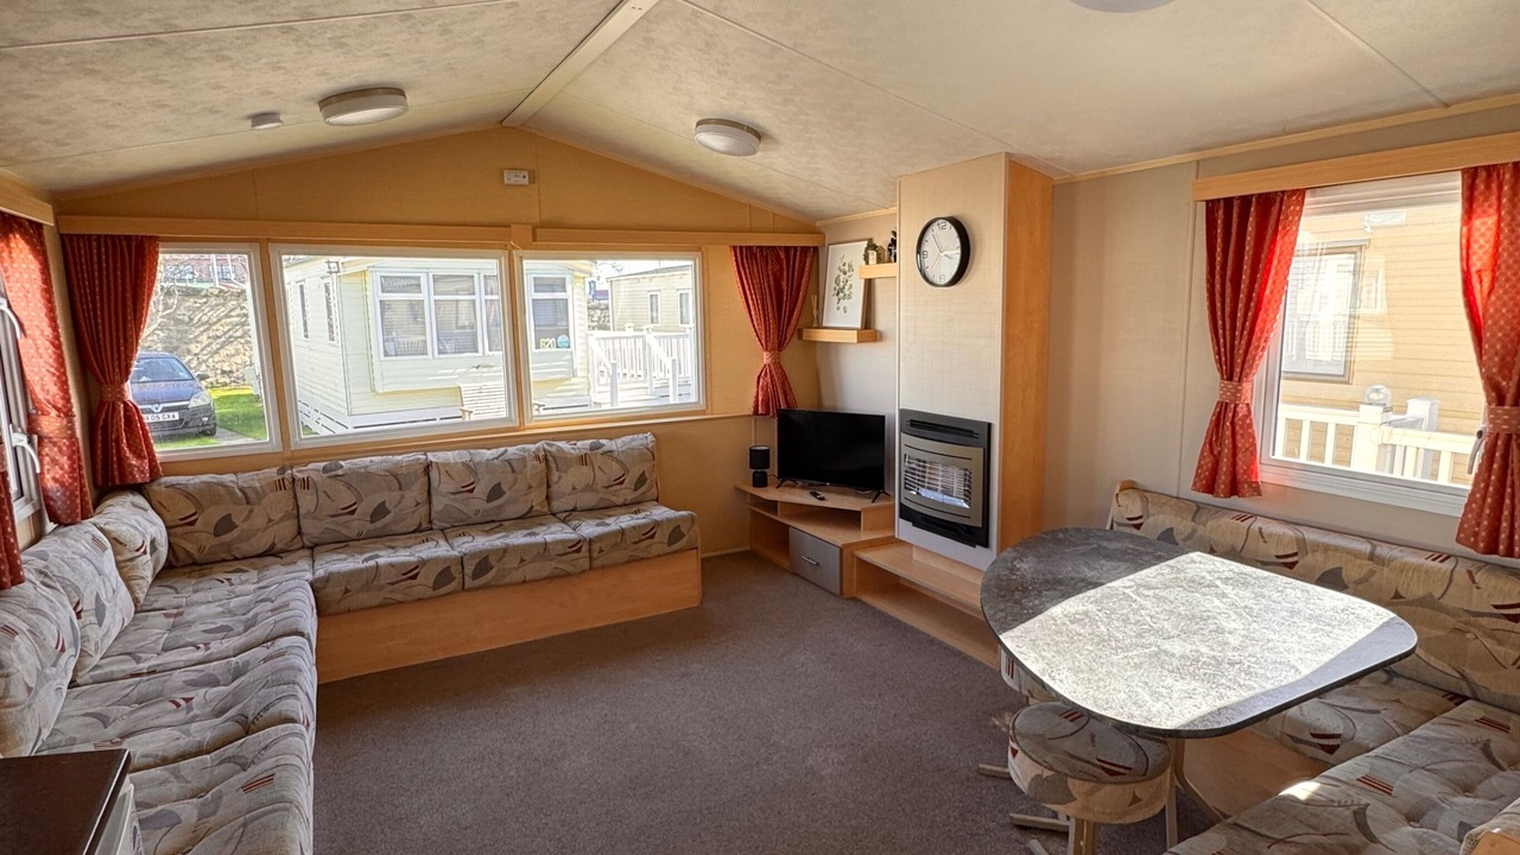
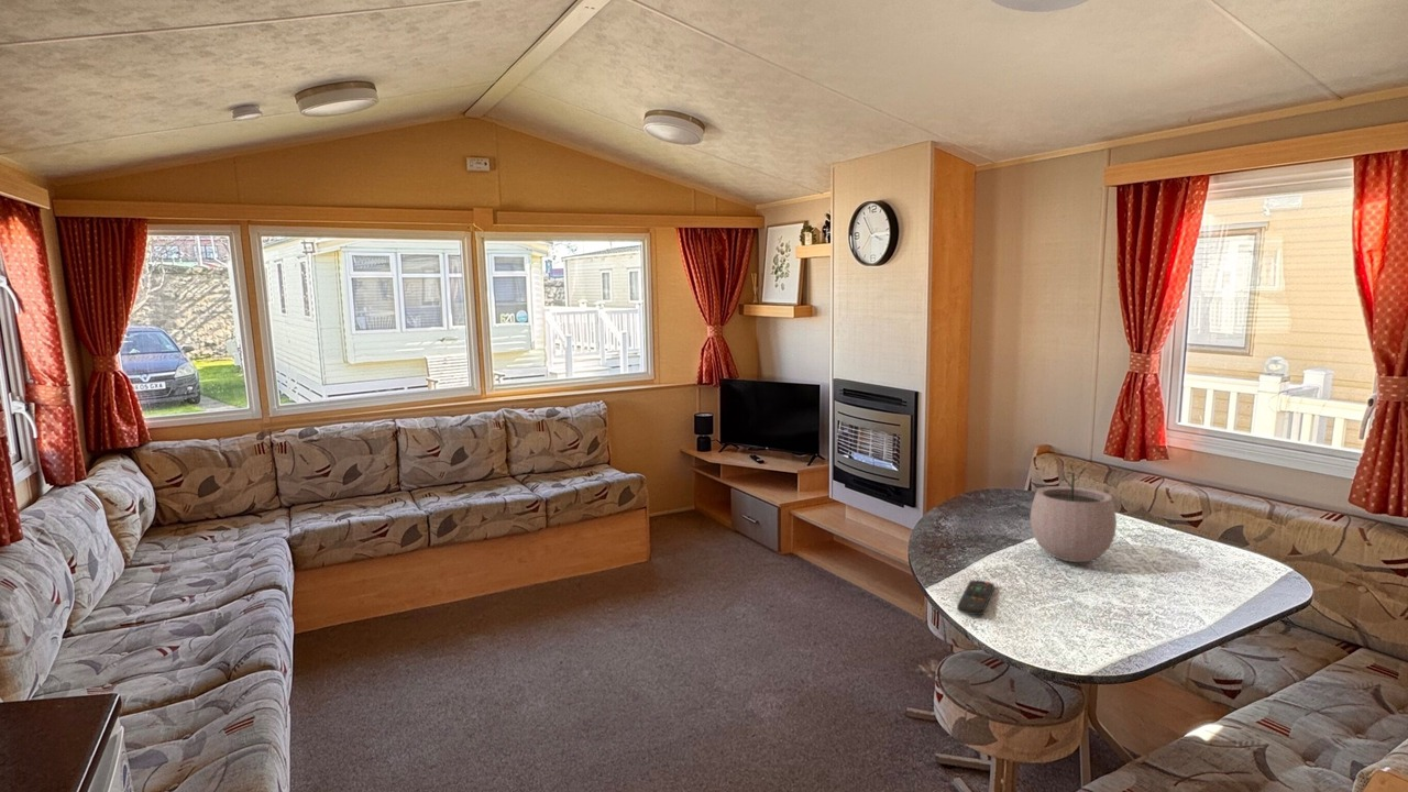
+ plant pot [1030,462,1118,563]
+ remote control [956,579,996,616]
